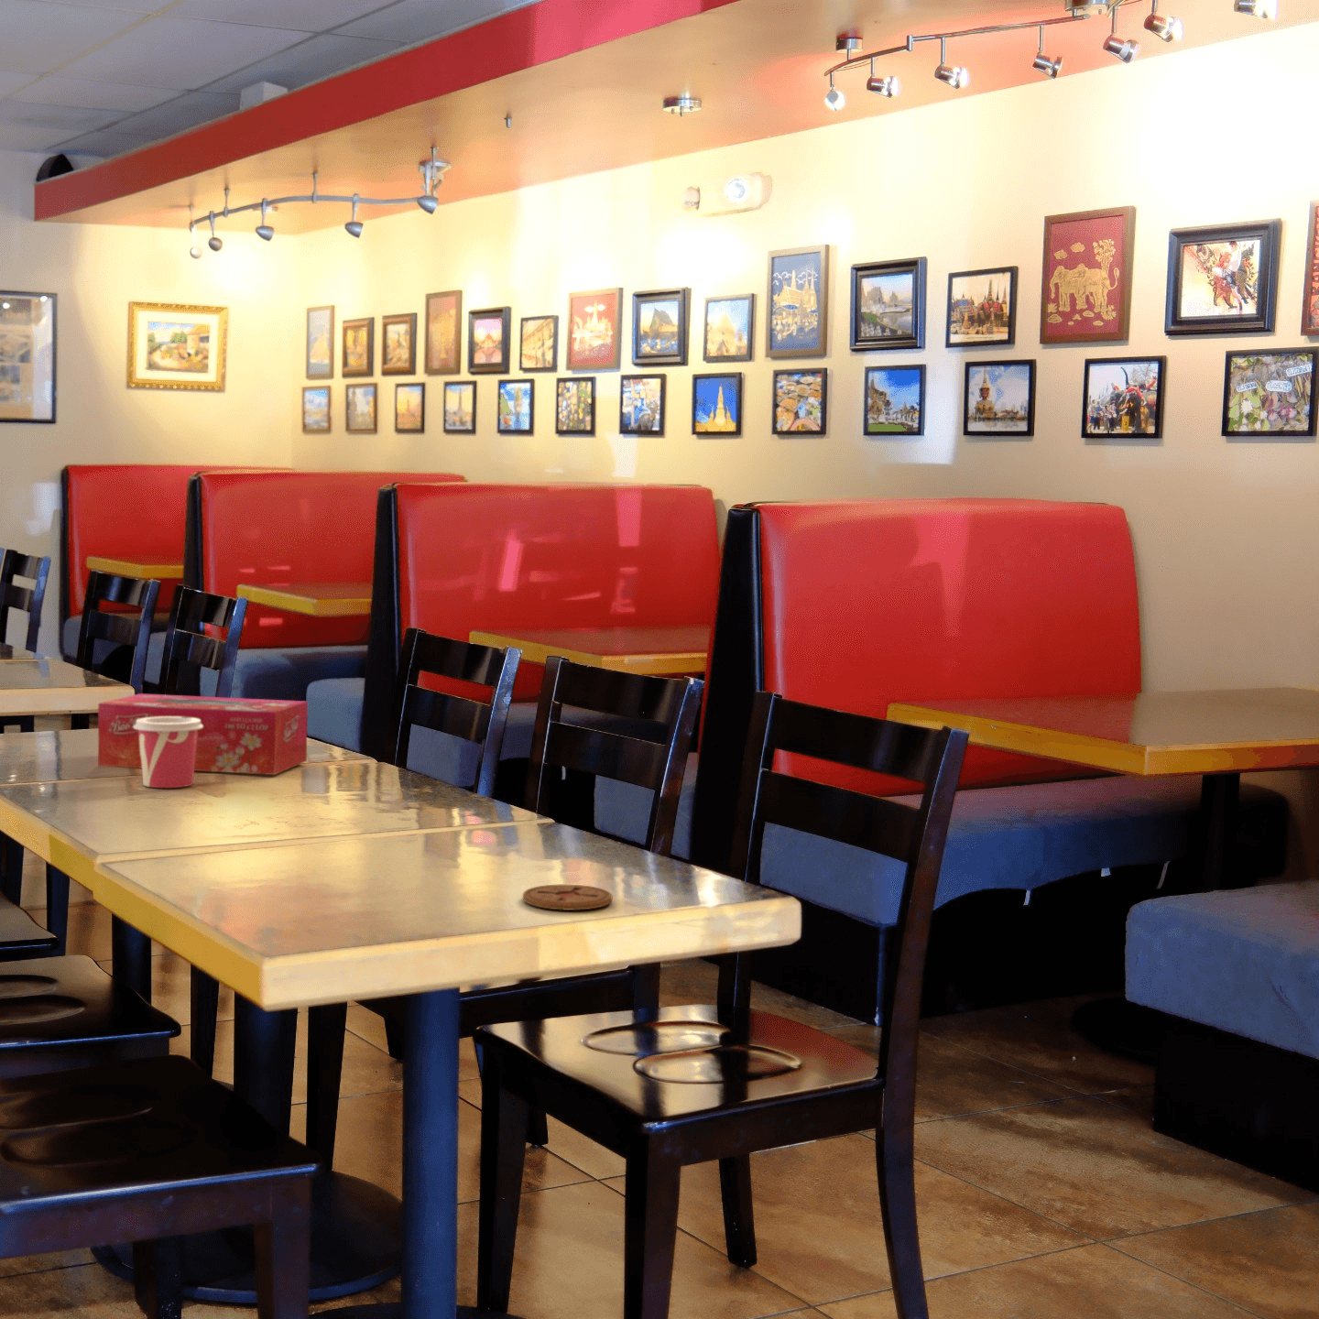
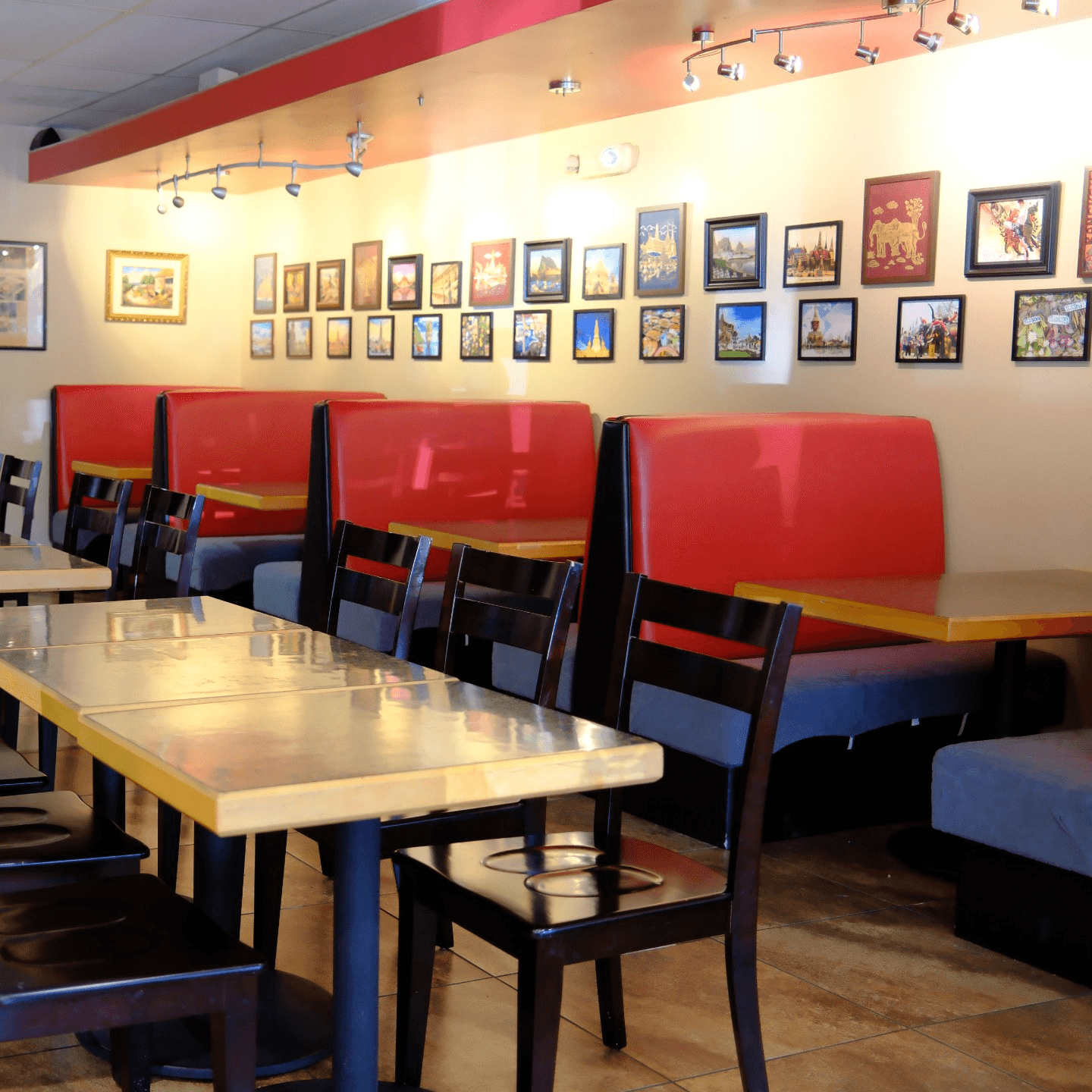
- tissue box [97,692,309,775]
- cup [134,716,203,789]
- coaster [522,883,612,912]
